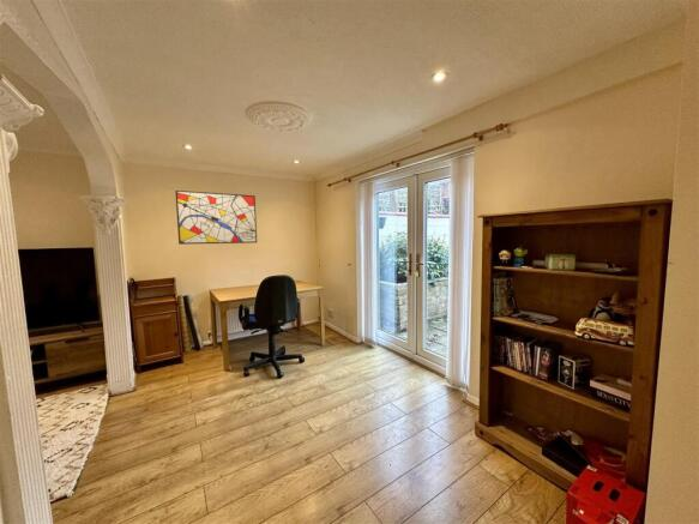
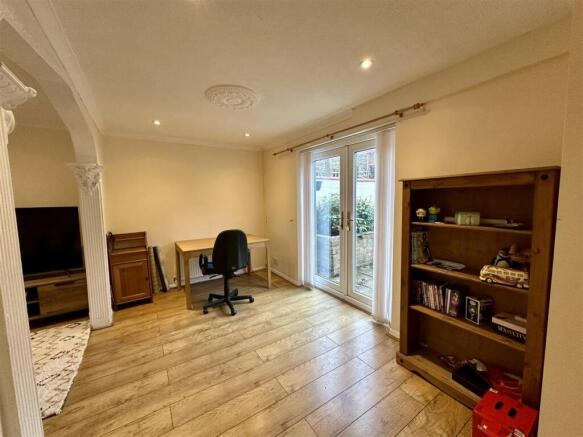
- wall art [174,189,258,246]
